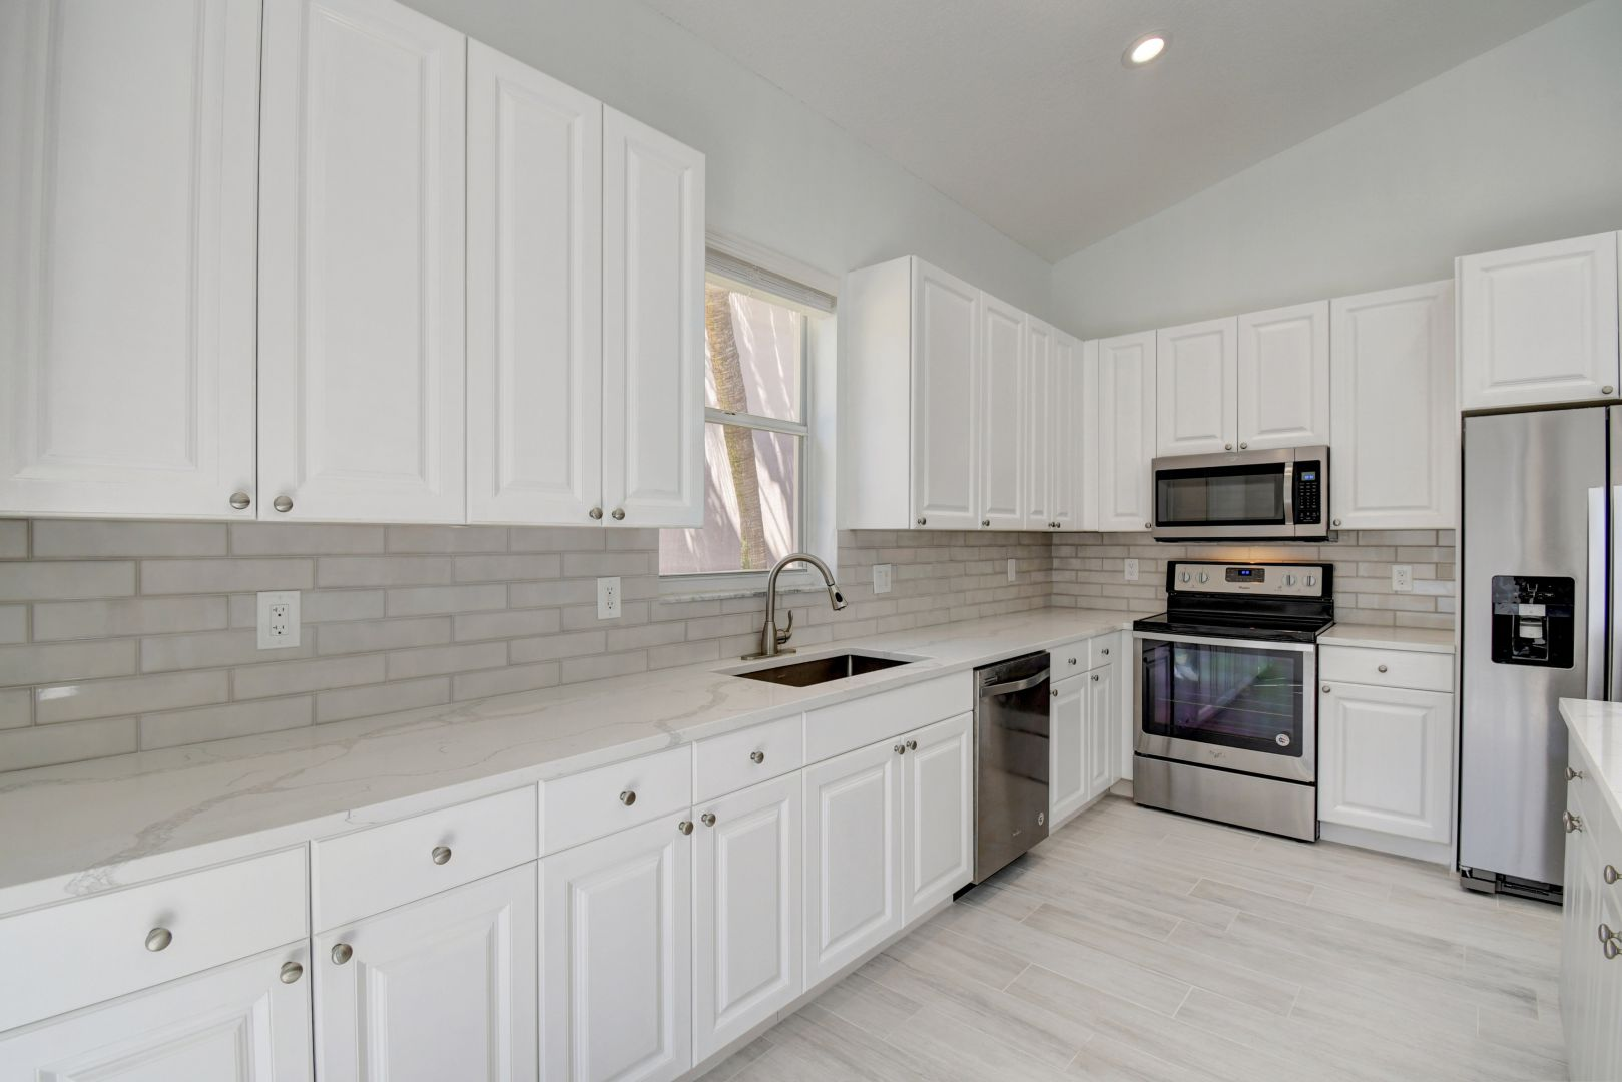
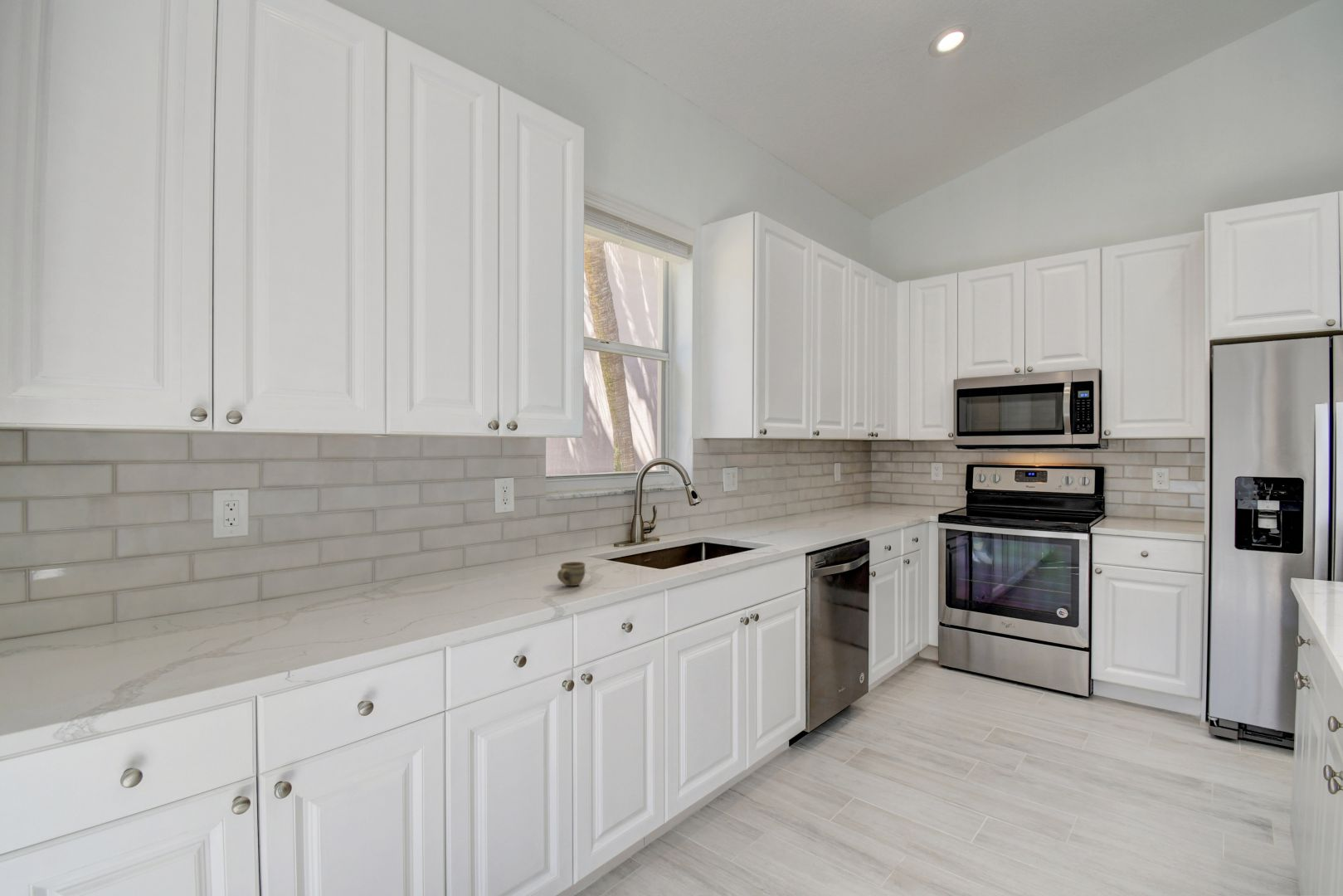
+ cup [557,561,586,587]
